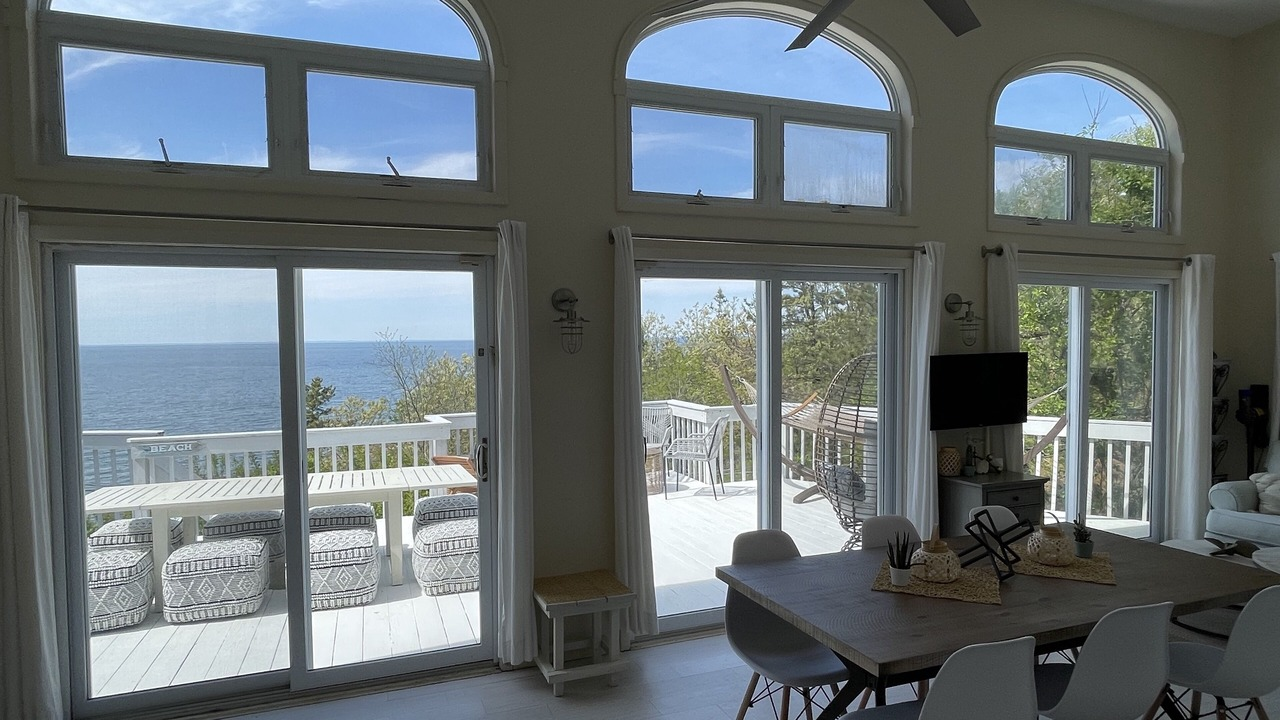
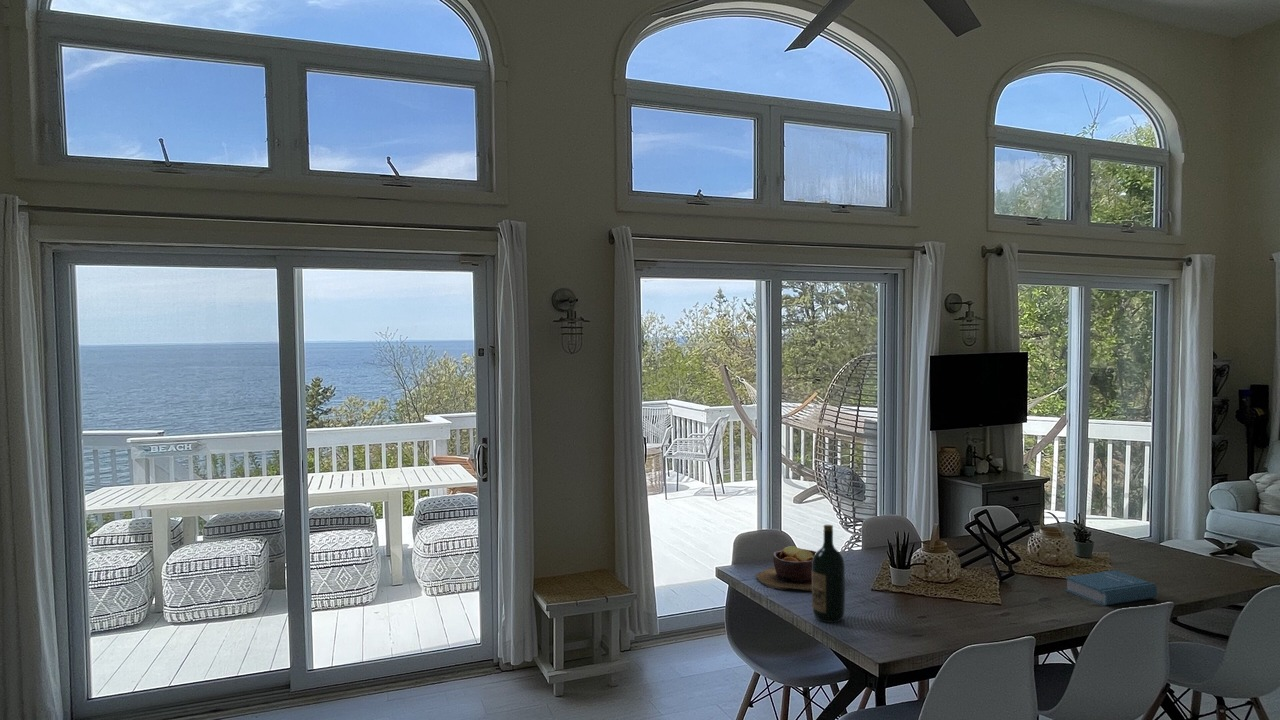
+ bowl [755,545,817,592]
+ wine bottle [811,524,846,624]
+ book [1065,569,1158,607]
